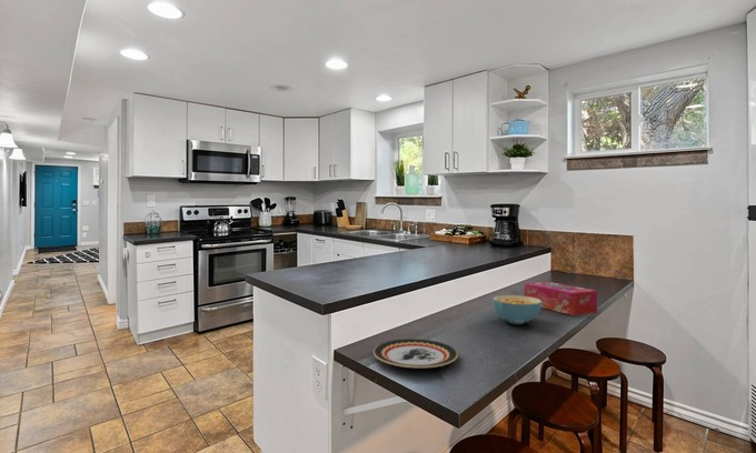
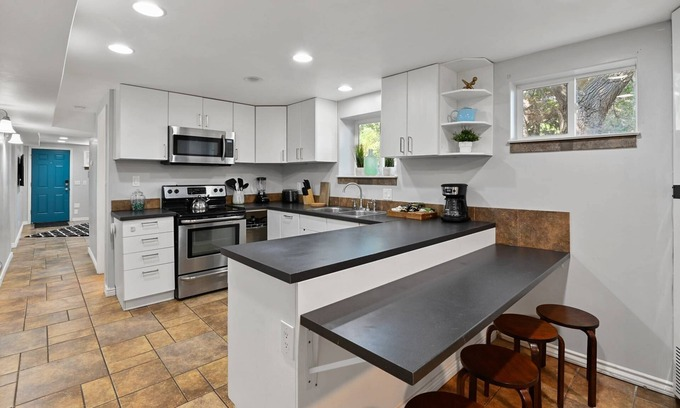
- cereal bowl [491,294,543,325]
- plate [372,338,459,369]
- tissue box [524,281,598,316]
